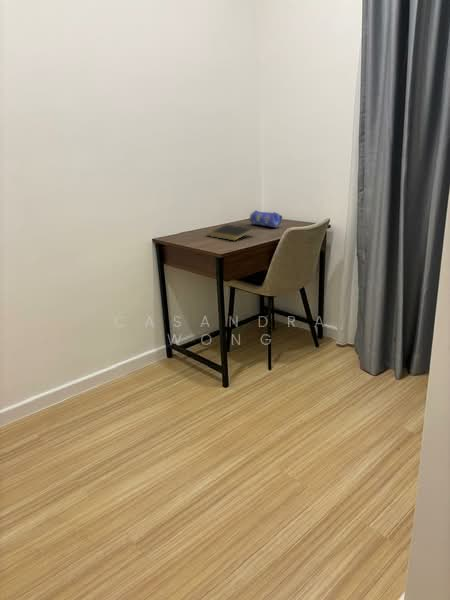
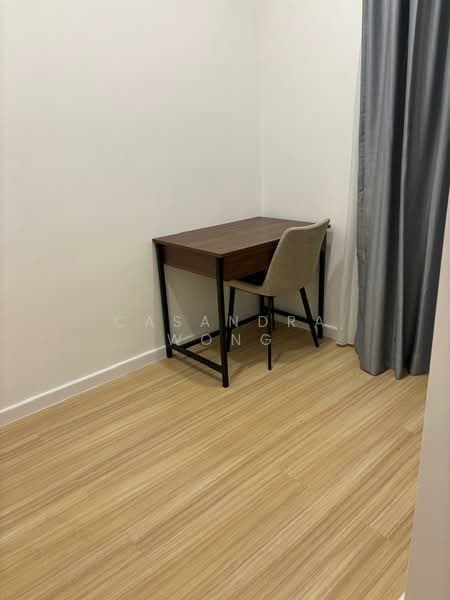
- notepad [206,224,255,242]
- pencil case [249,209,284,229]
